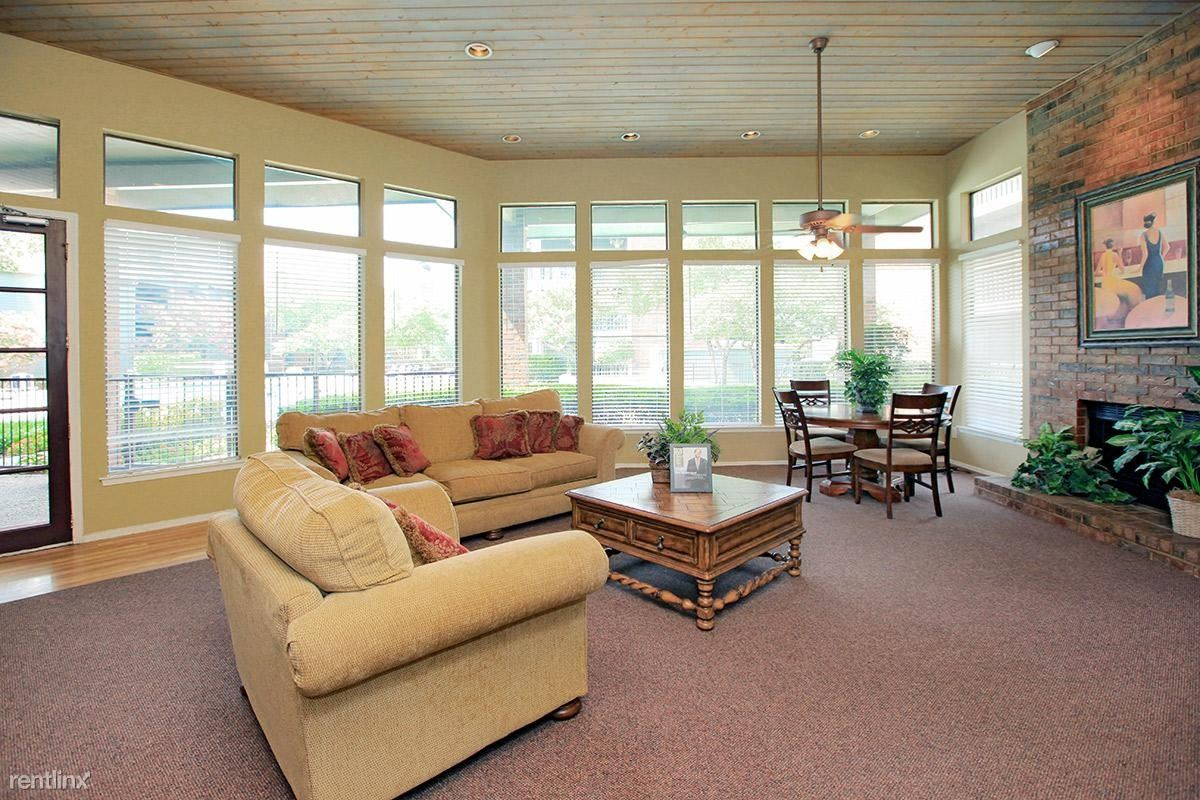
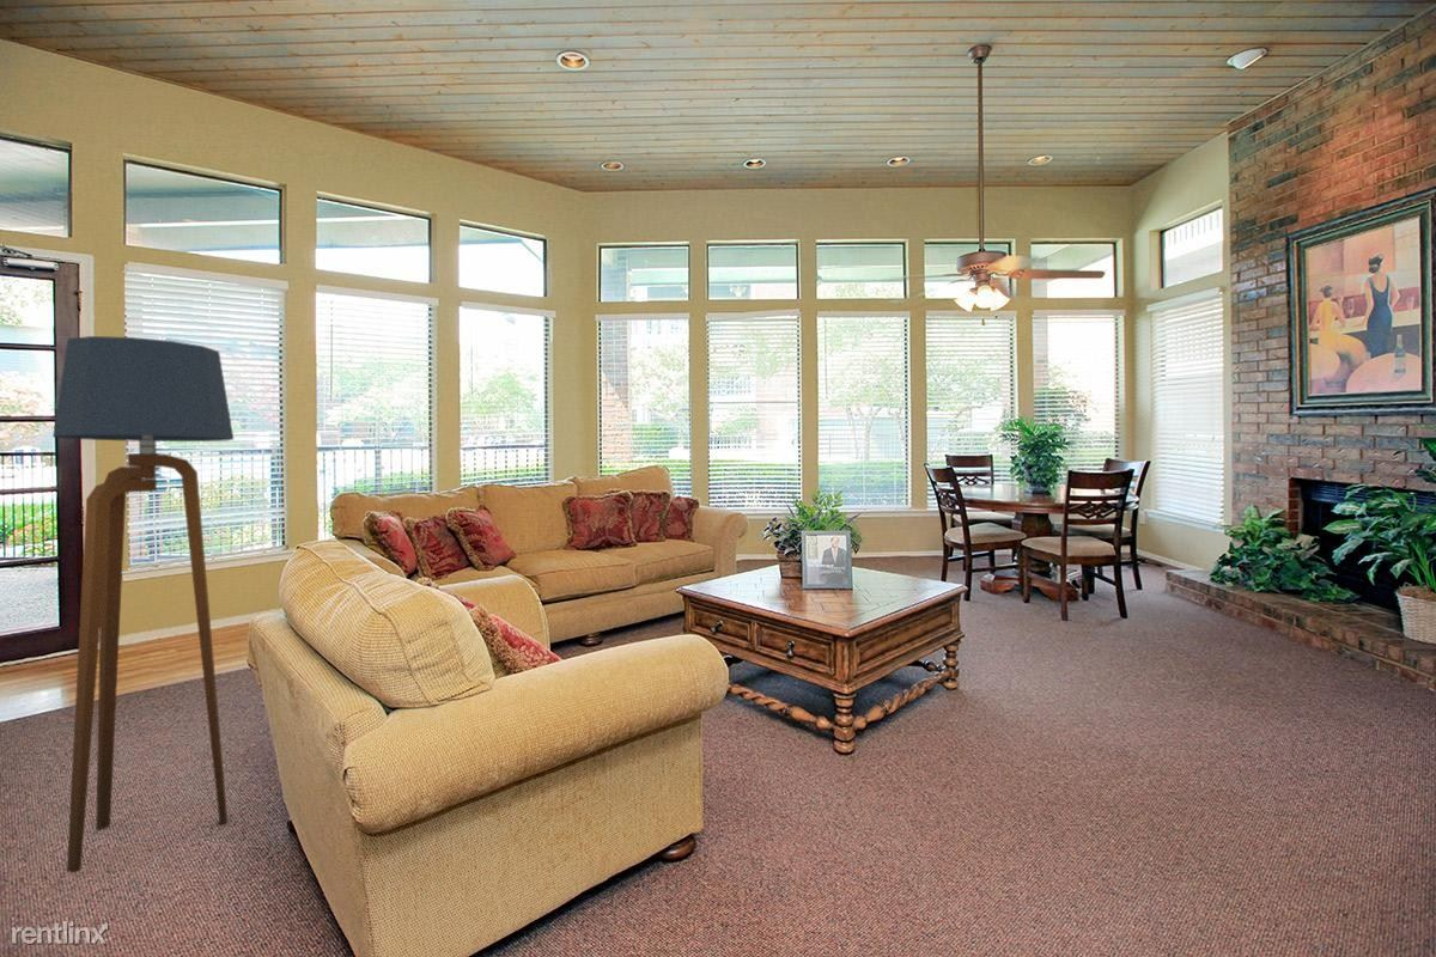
+ floor lamp [51,335,235,874]
